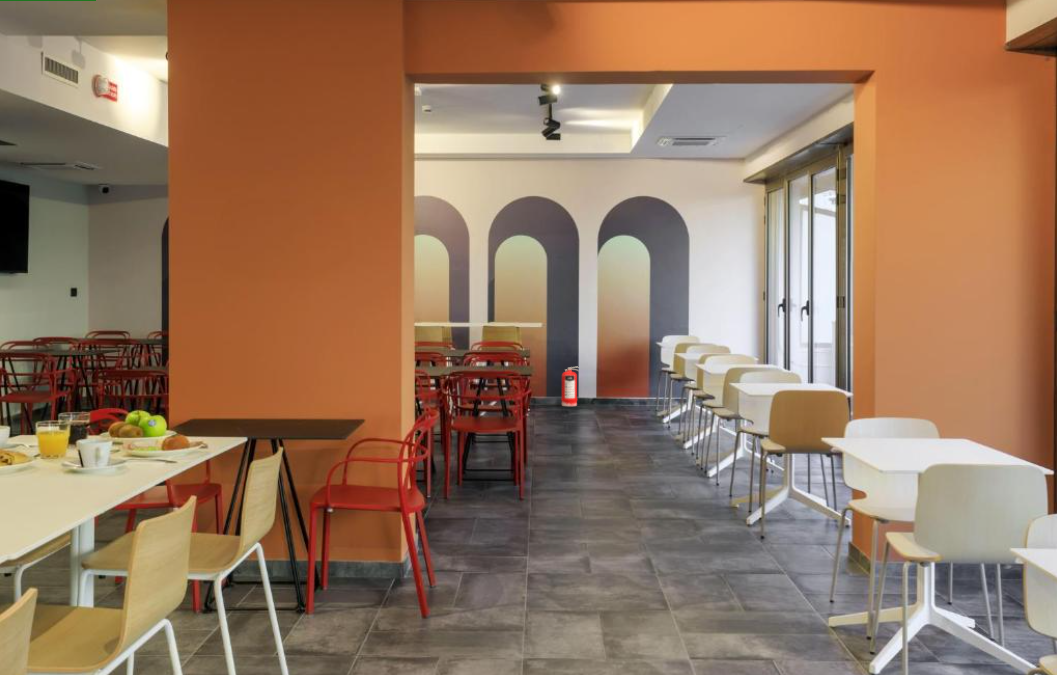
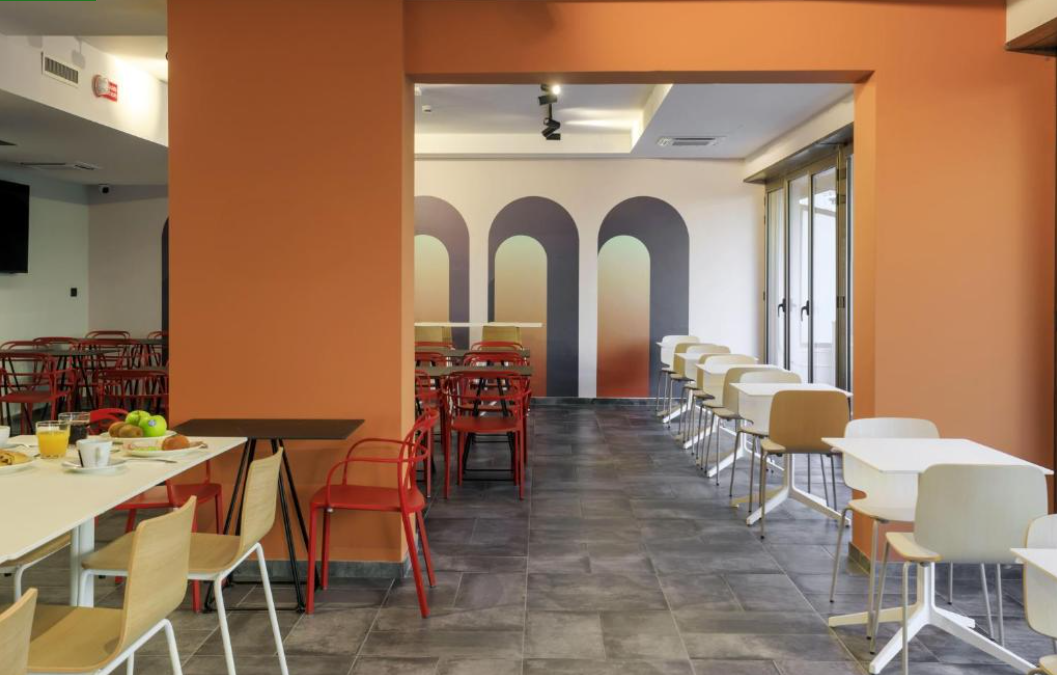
- fire extinguisher [560,366,580,407]
